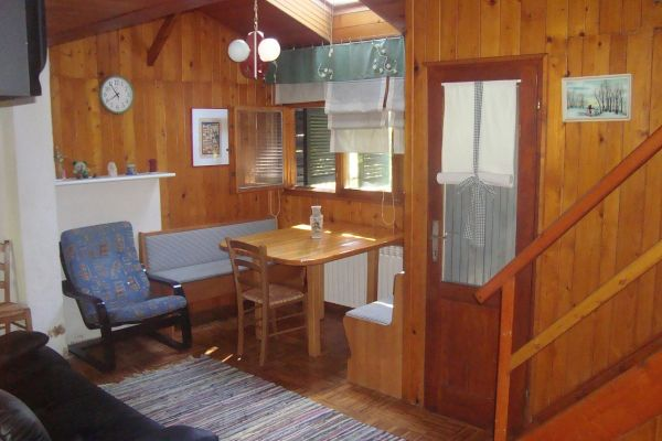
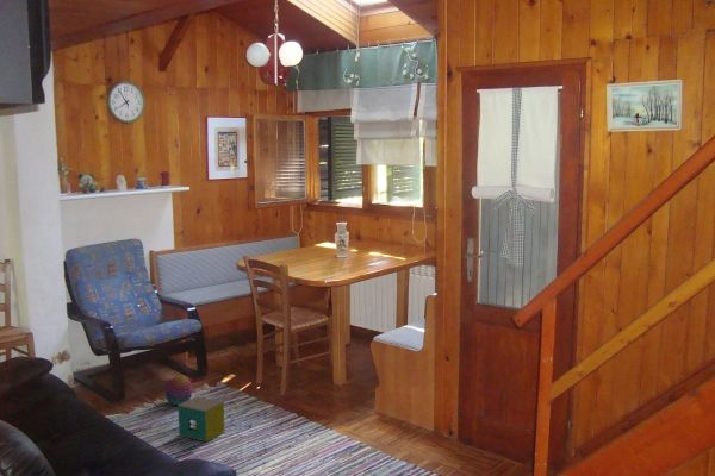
+ toy house [176,395,225,443]
+ stacking toy [164,374,194,406]
